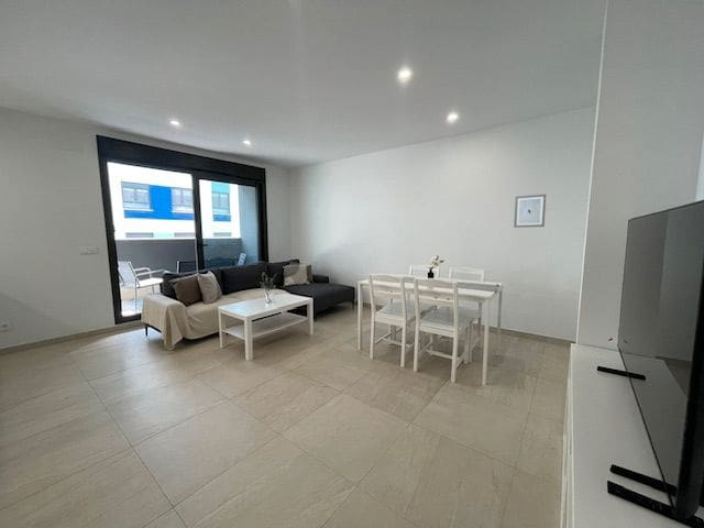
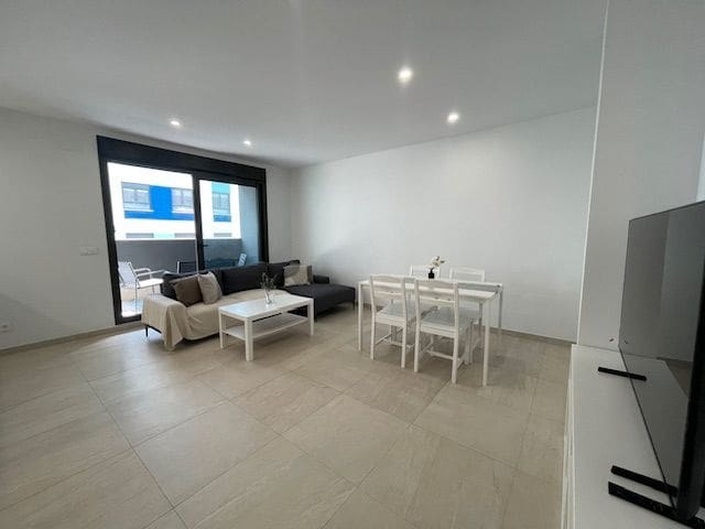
- wall art [513,194,547,229]
